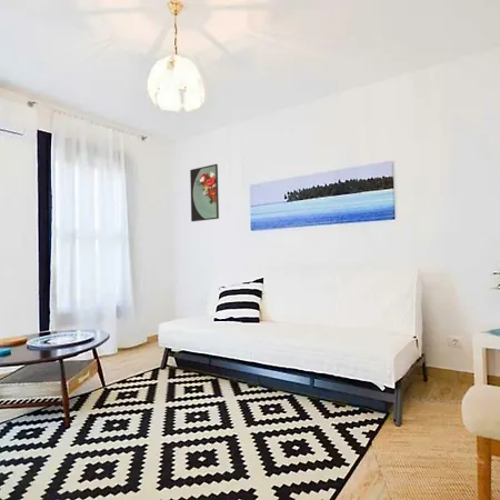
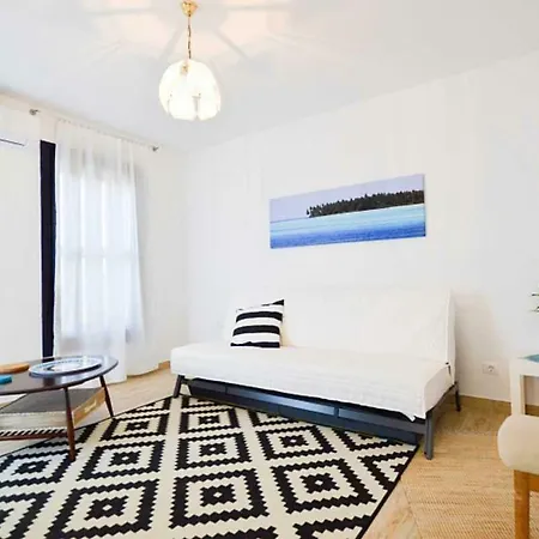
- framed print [189,163,220,222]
